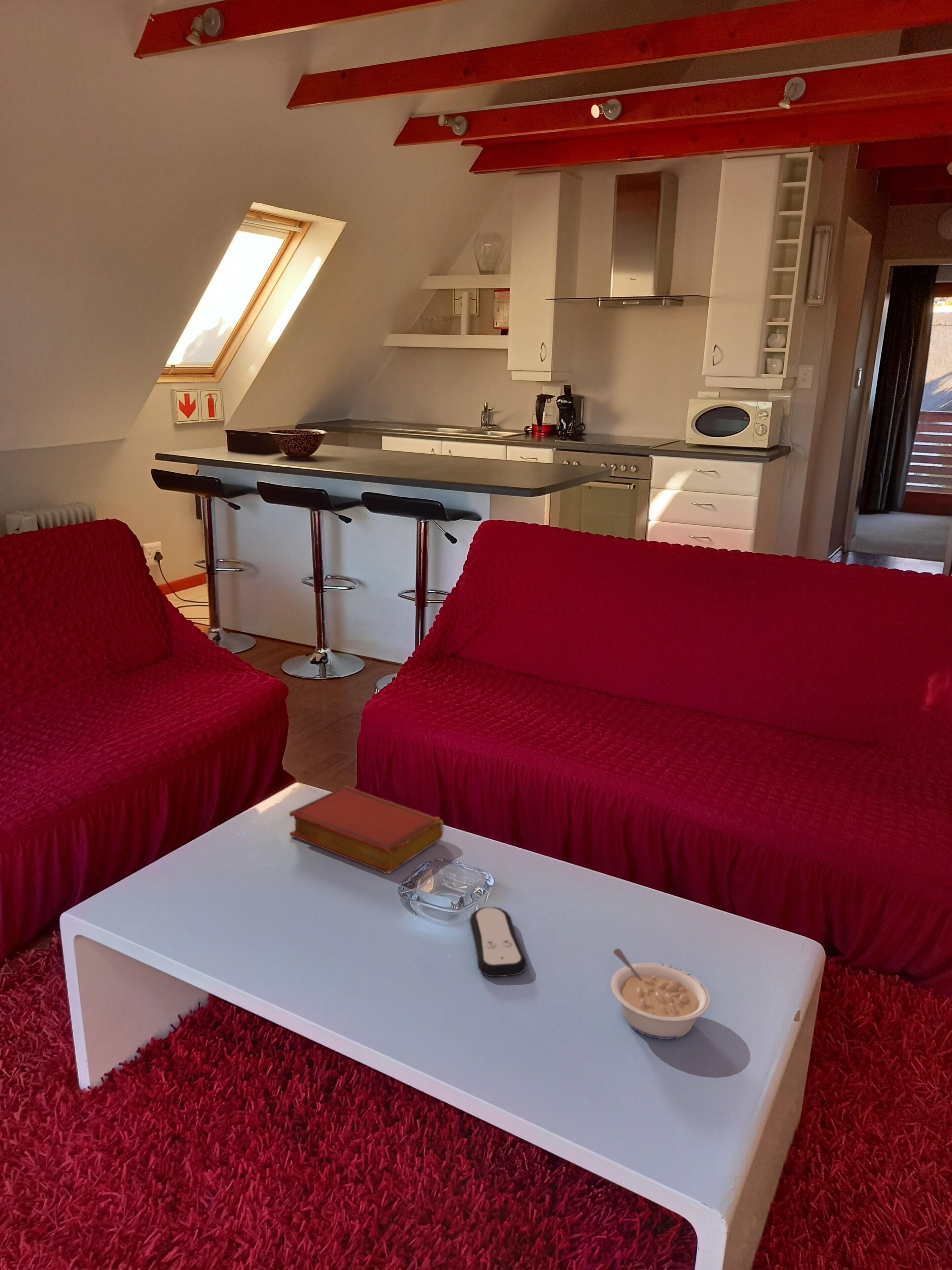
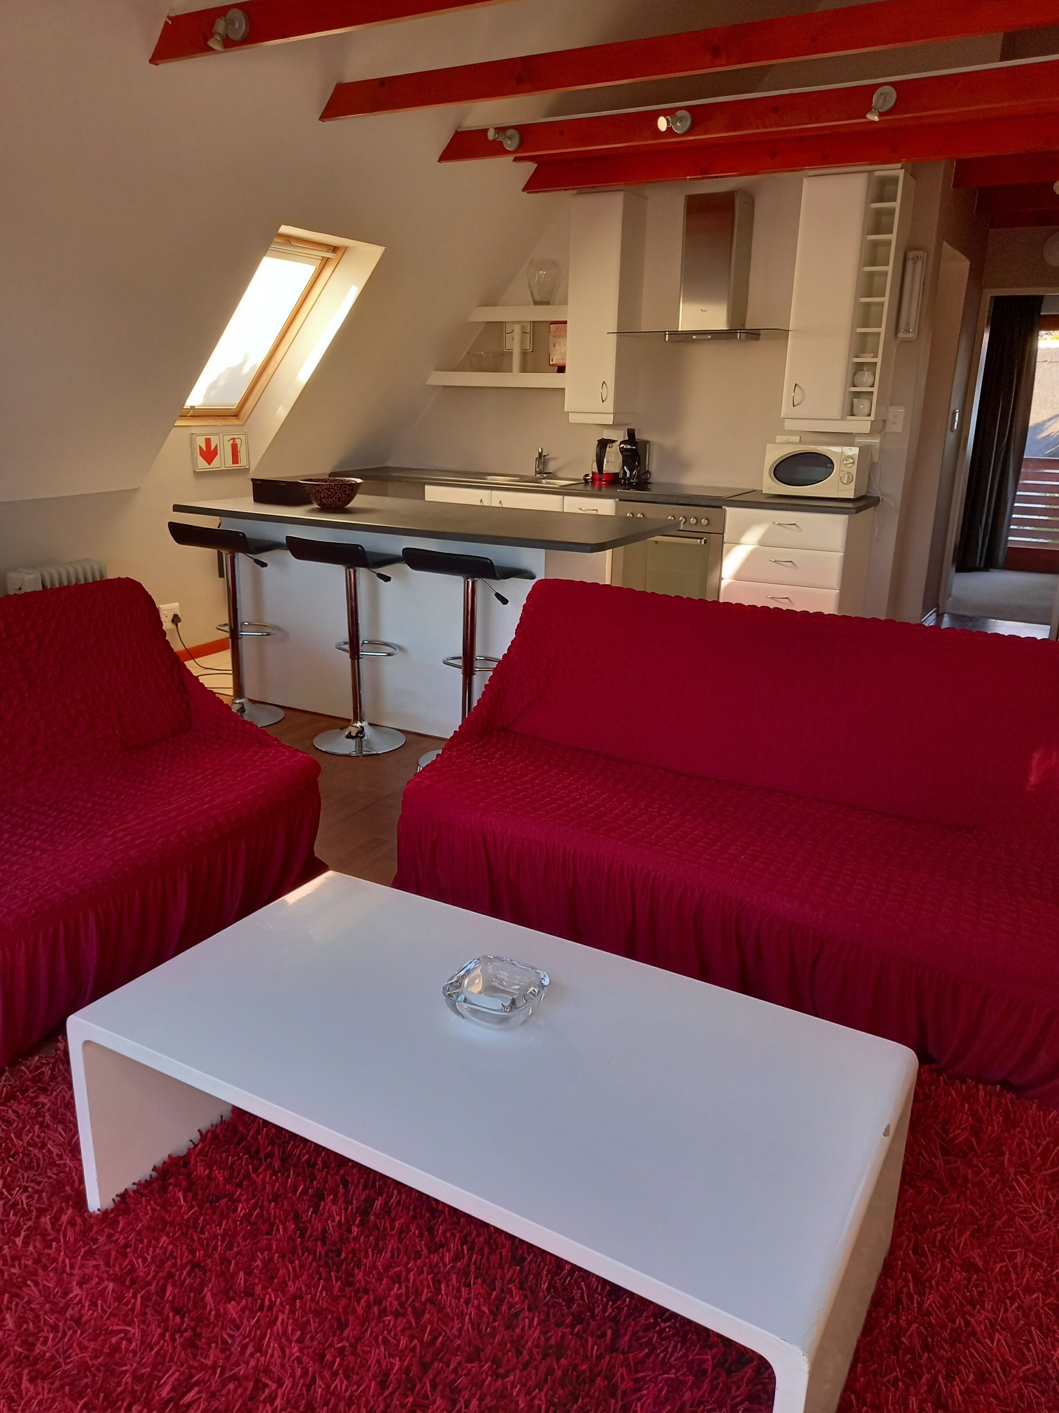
- remote control [470,907,527,977]
- book [289,785,444,874]
- legume [610,948,710,1040]
